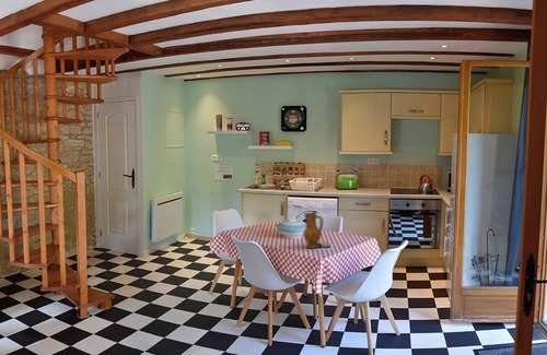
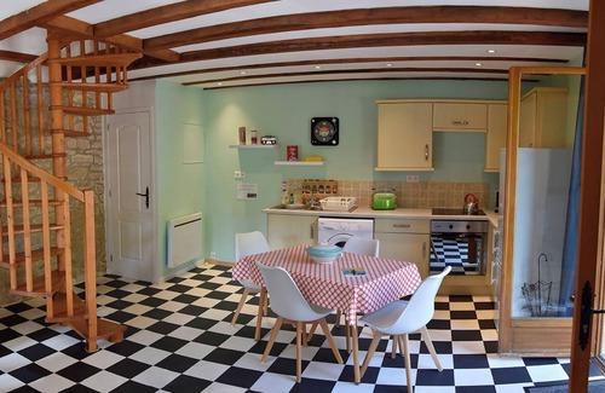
- ceramic jug [302,210,324,249]
